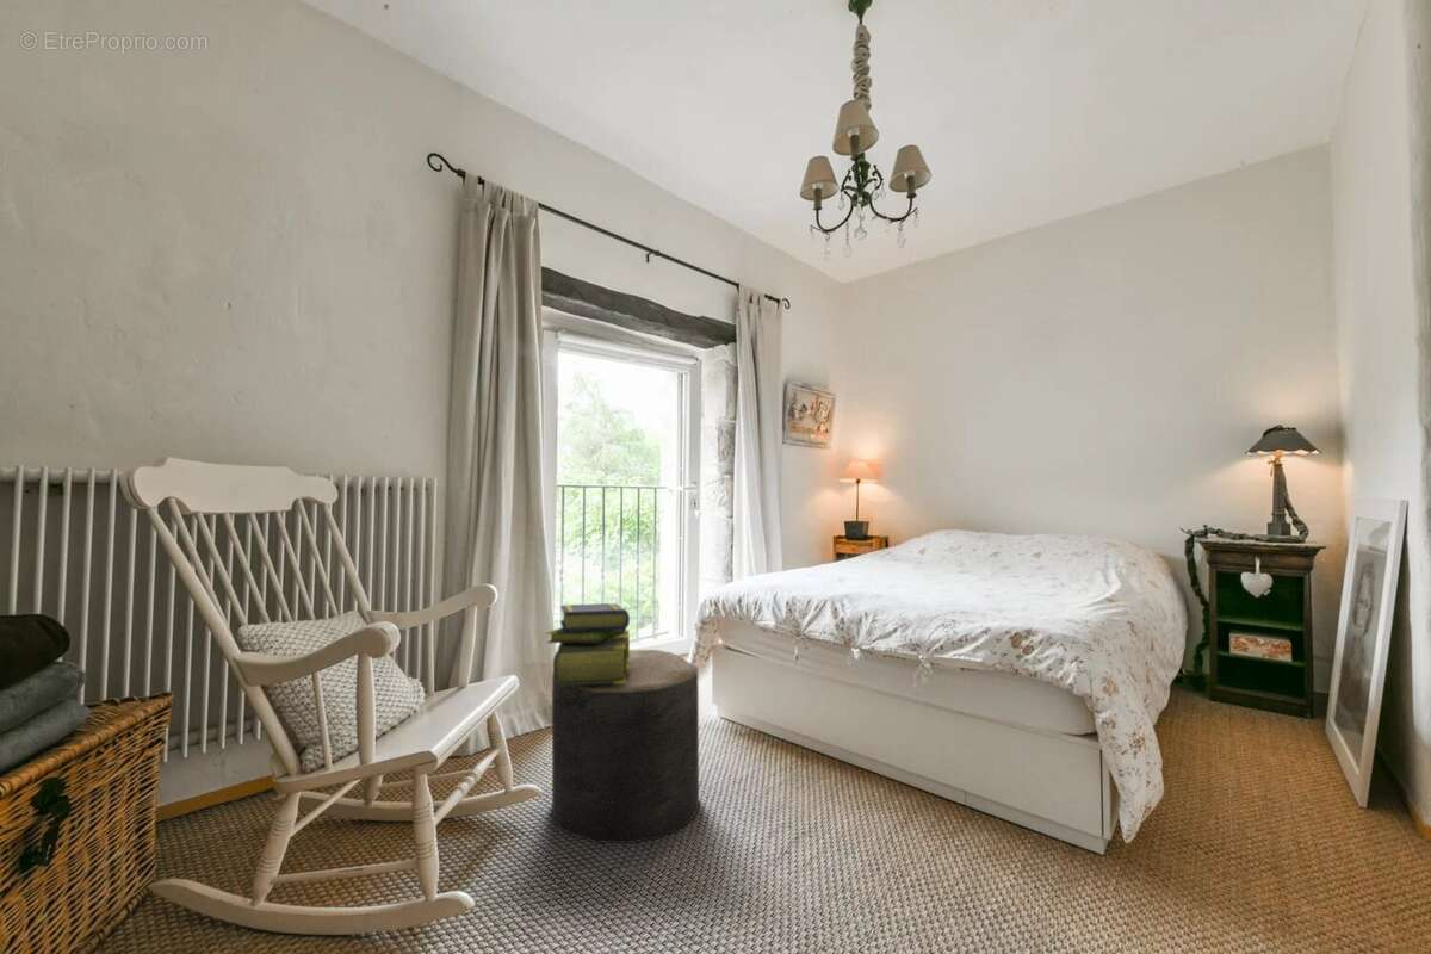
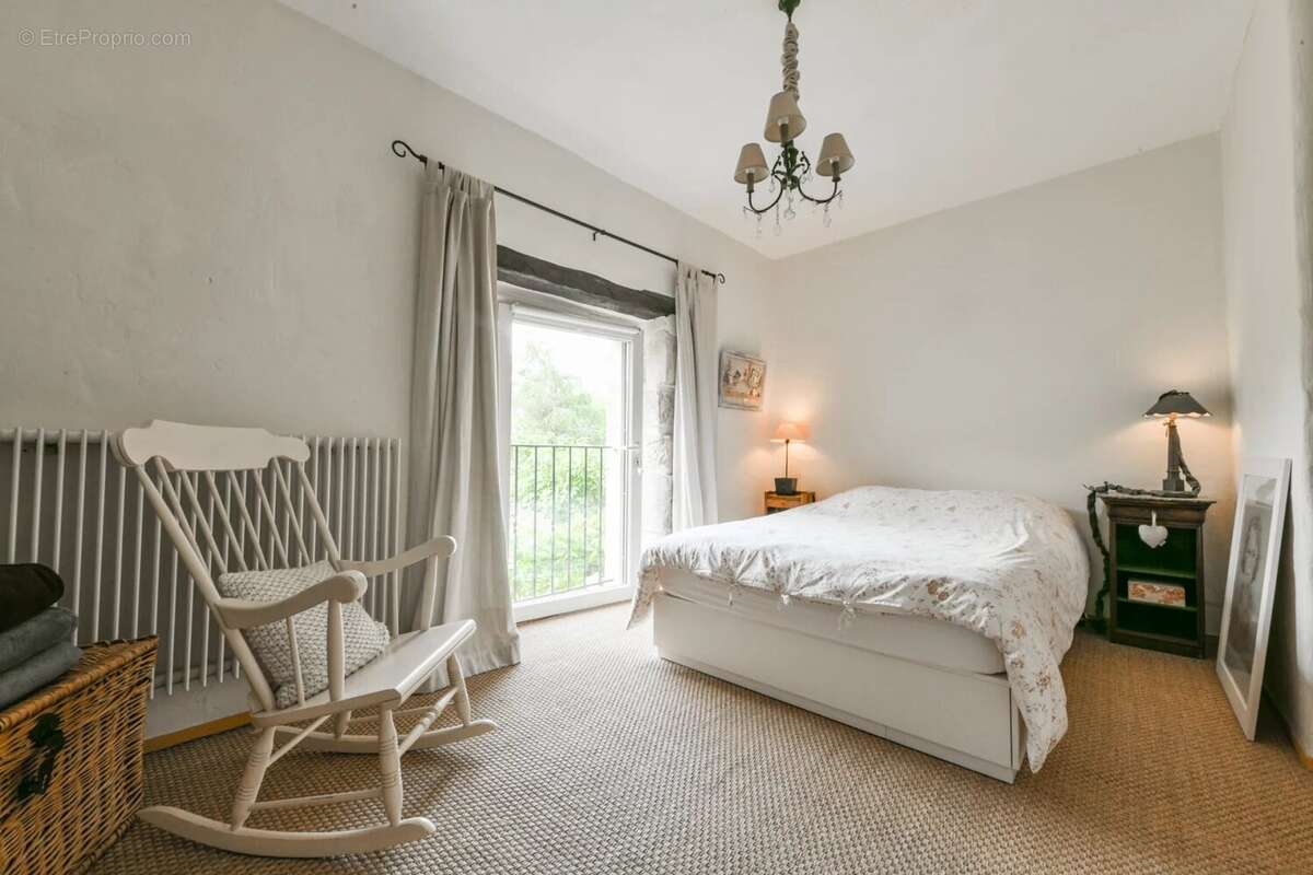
- stool [551,649,700,844]
- stack of books [545,602,631,686]
